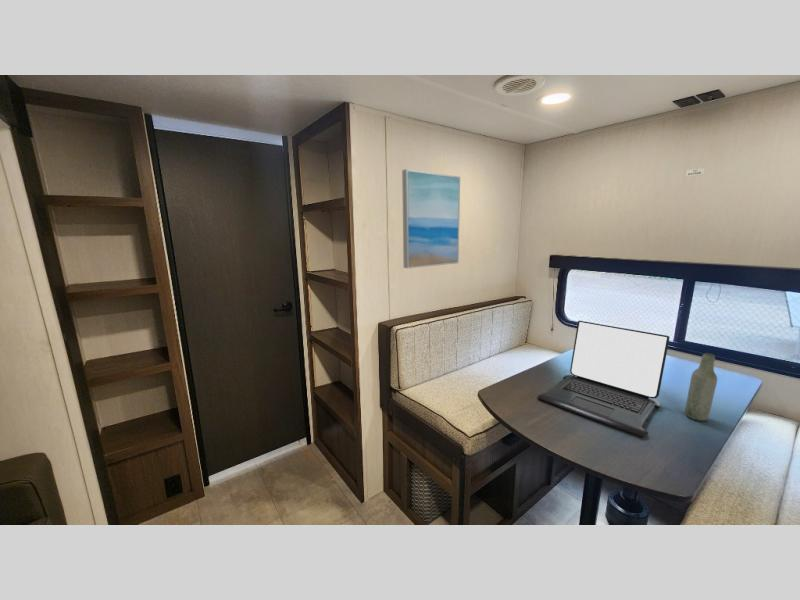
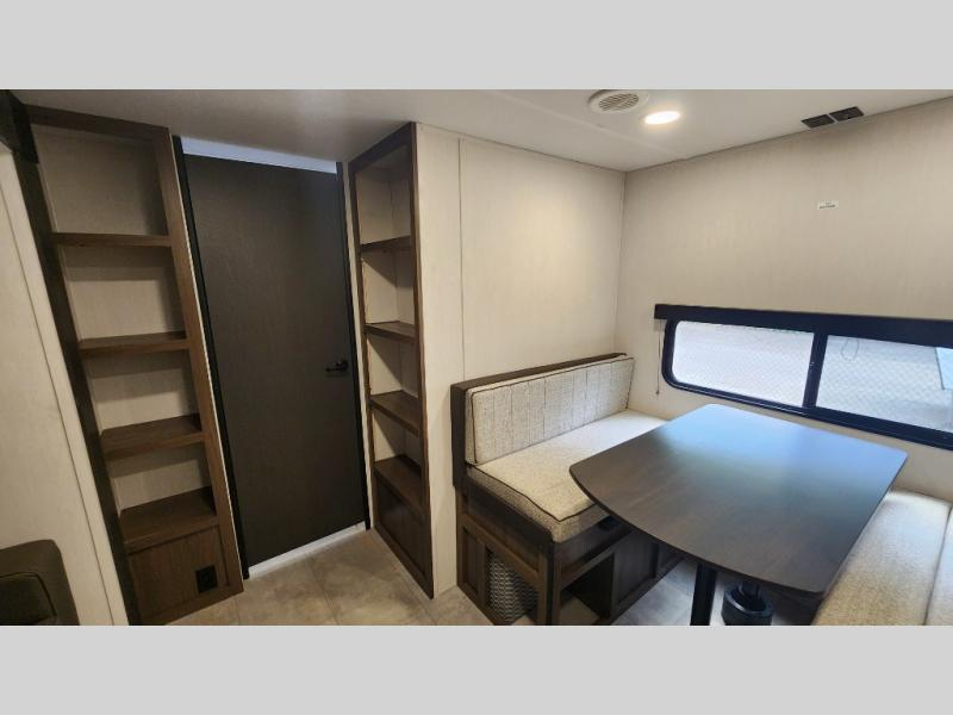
- bottle [684,352,718,422]
- laptop [537,320,670,438]
- wall art [401,168,461,269]
